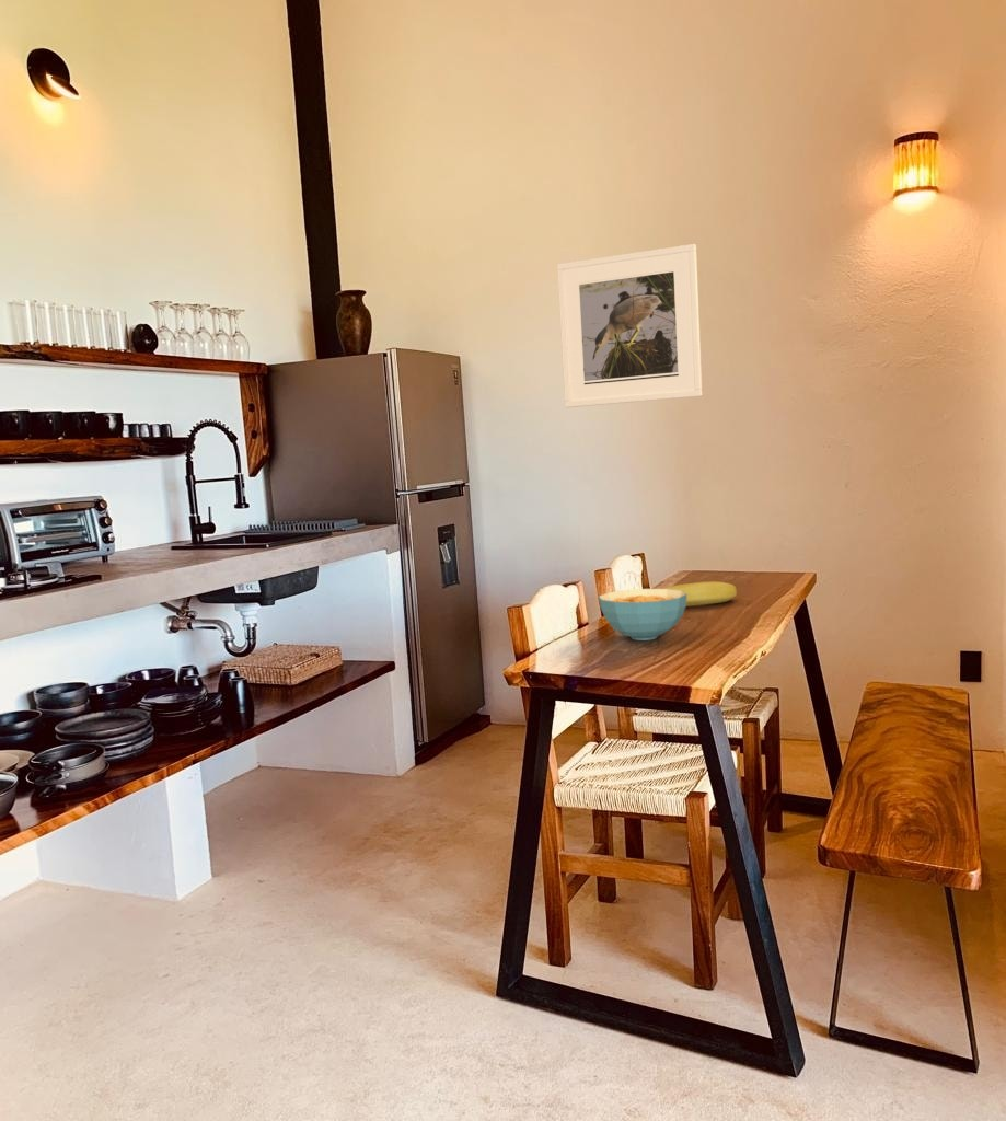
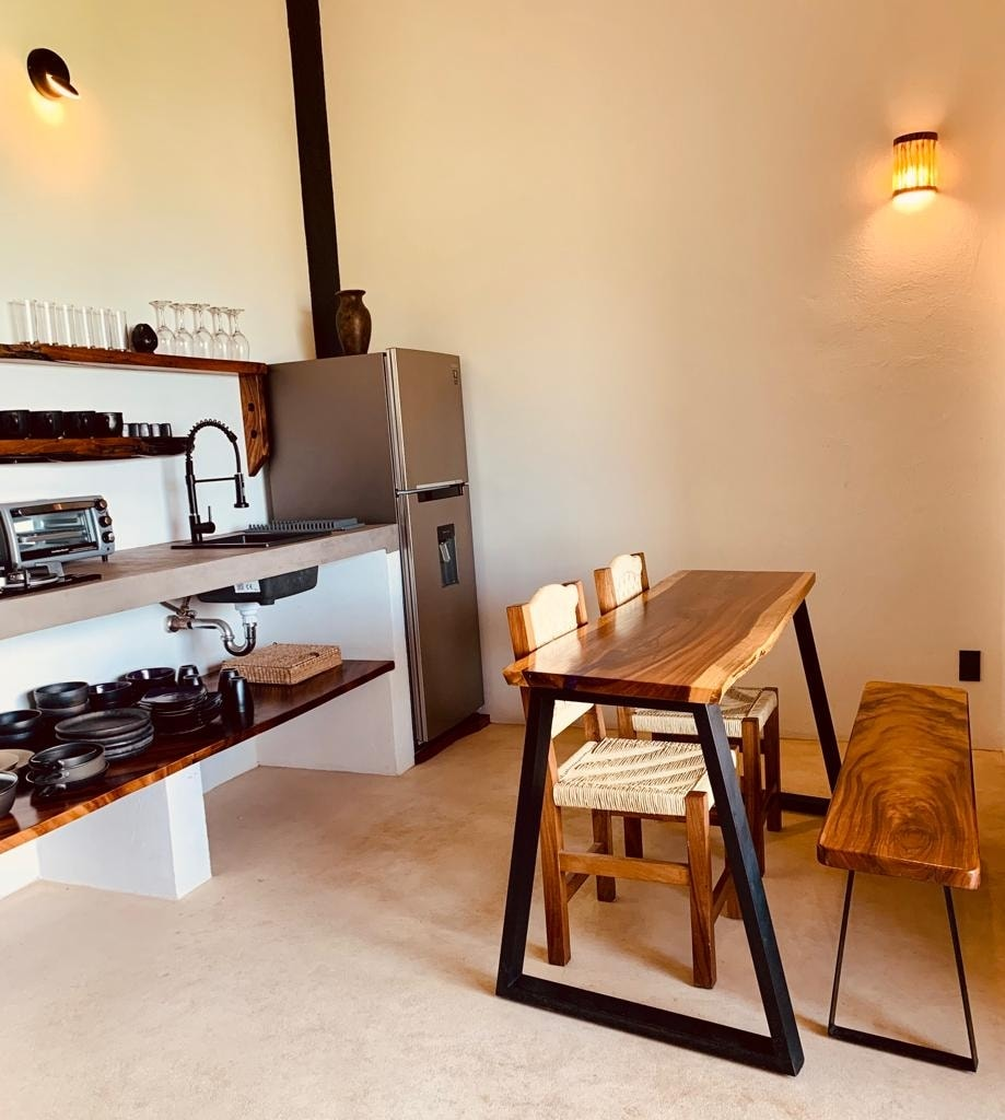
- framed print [556,243,703,408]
- banana [663,580,738,608]
- cereal bowl [598,588,687,642]
